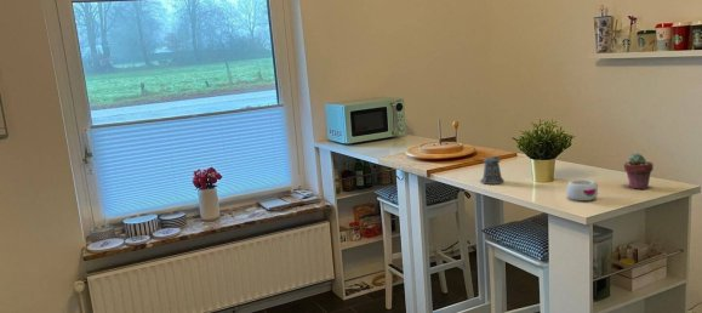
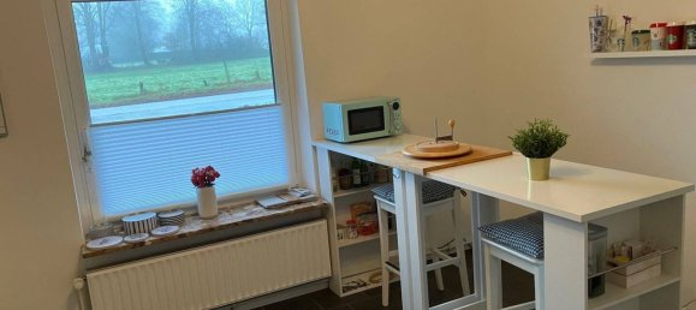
- potted succulent [623,153,655,190]
- mug [566,178,599,201]
- pepper shaker [473,155,506,186]
